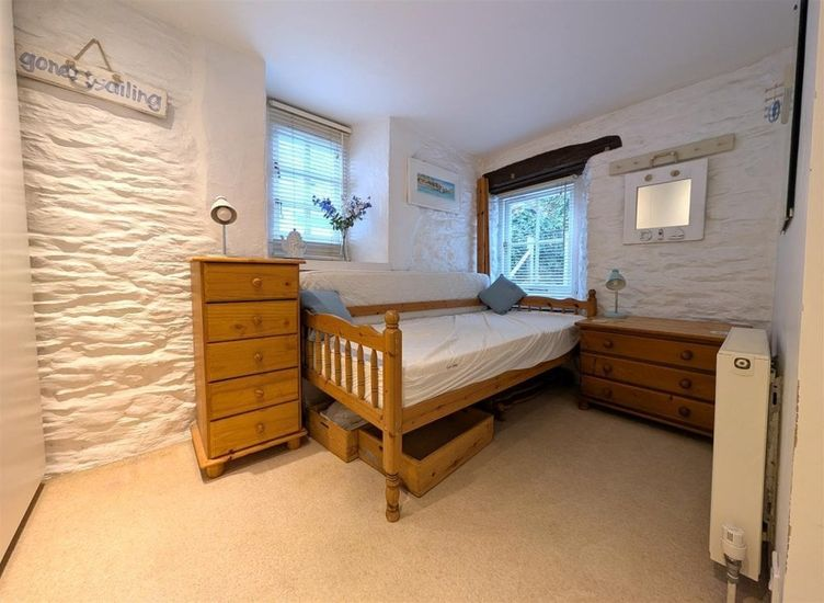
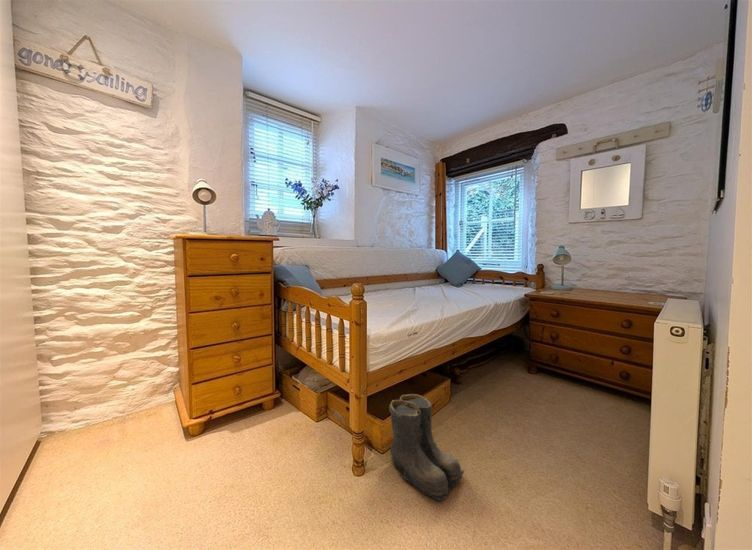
+ boots [388,393,465,502]
